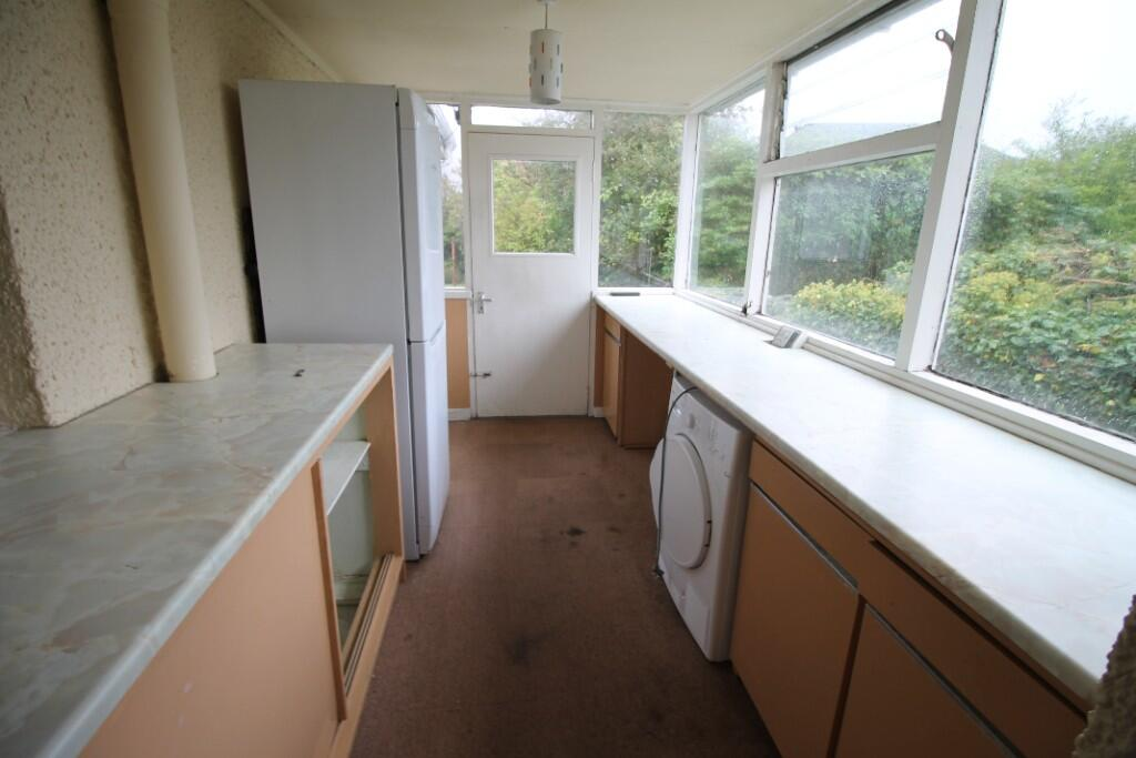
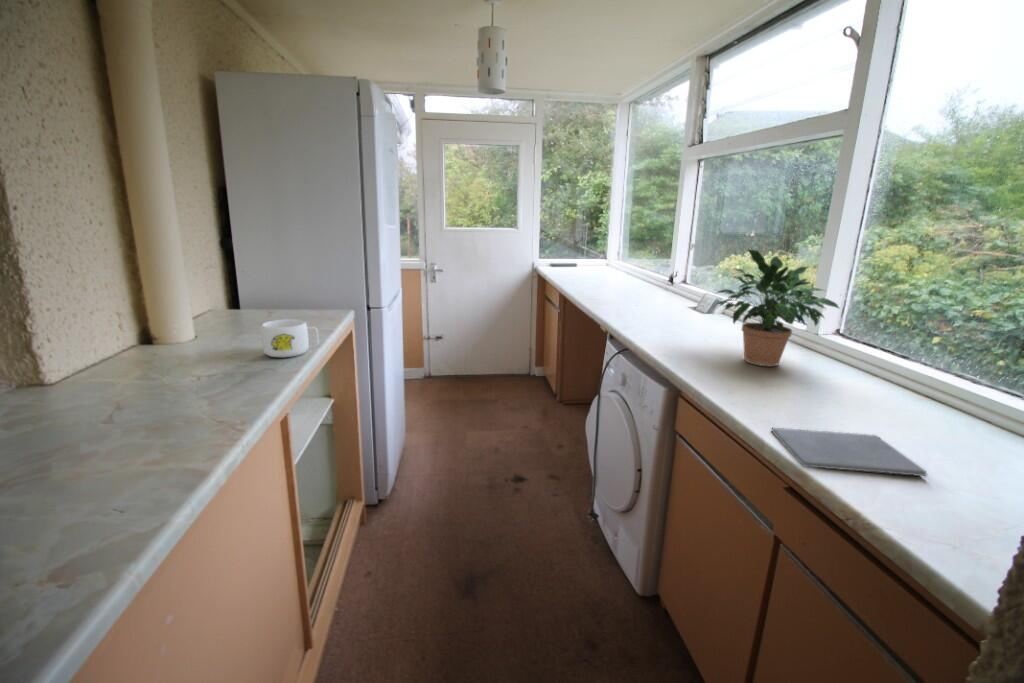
+ potted plant [713,248,841,367]
+ notepad [770,426,929,478]
+ mug [260,318,320,358]
